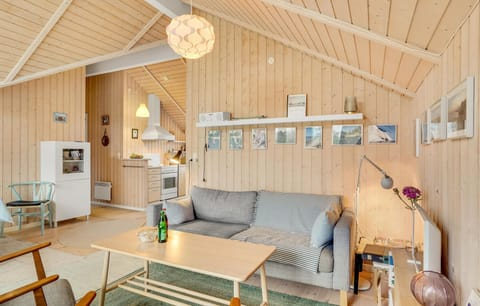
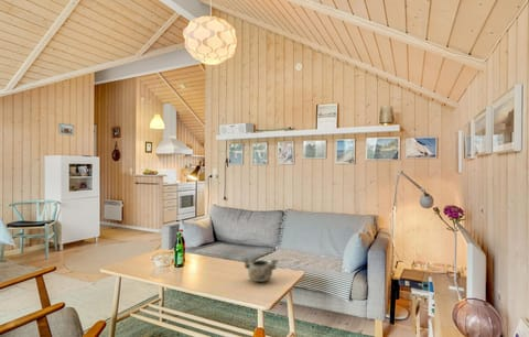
+ decorative bowl [241,257,279,283]
